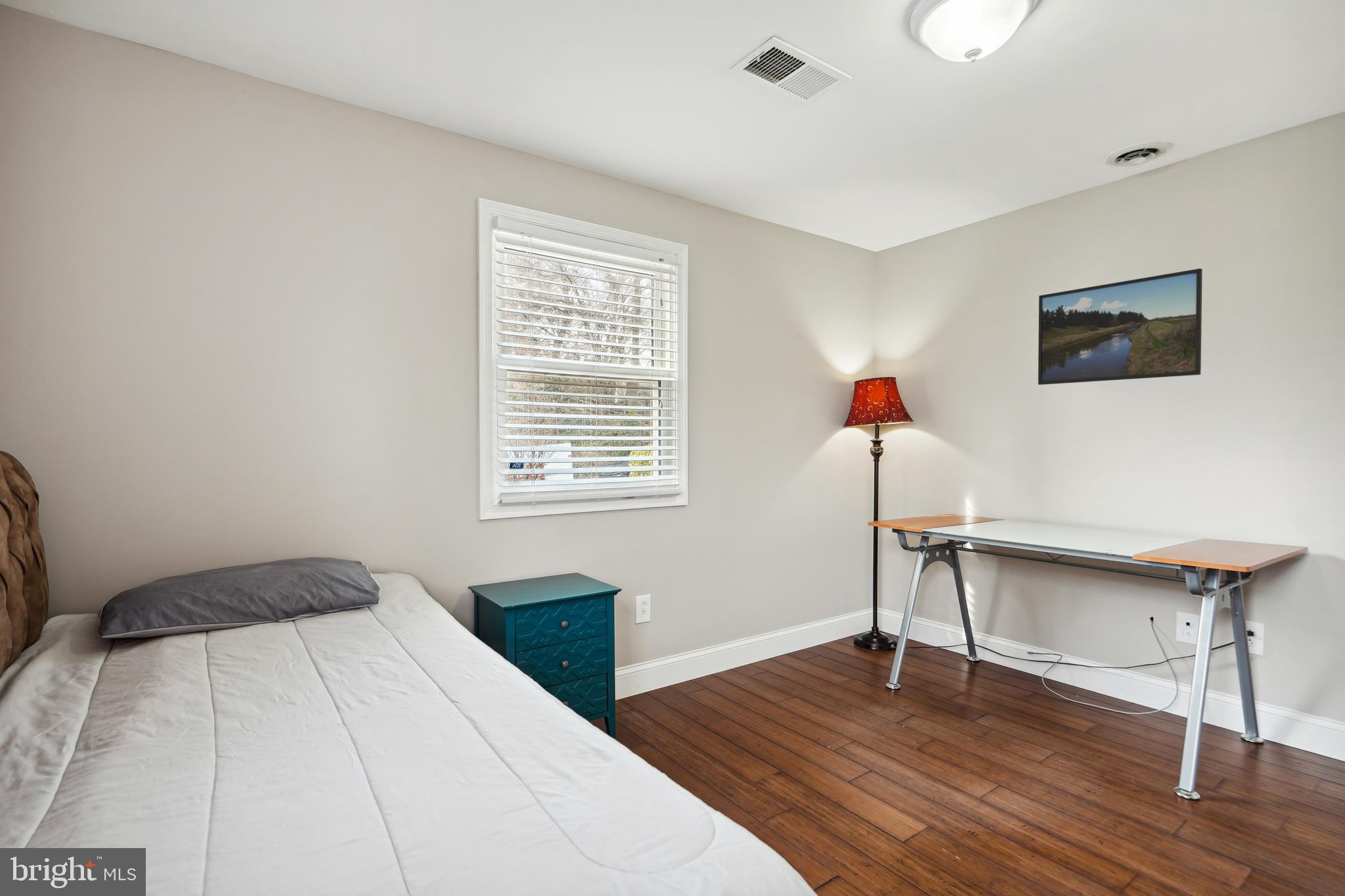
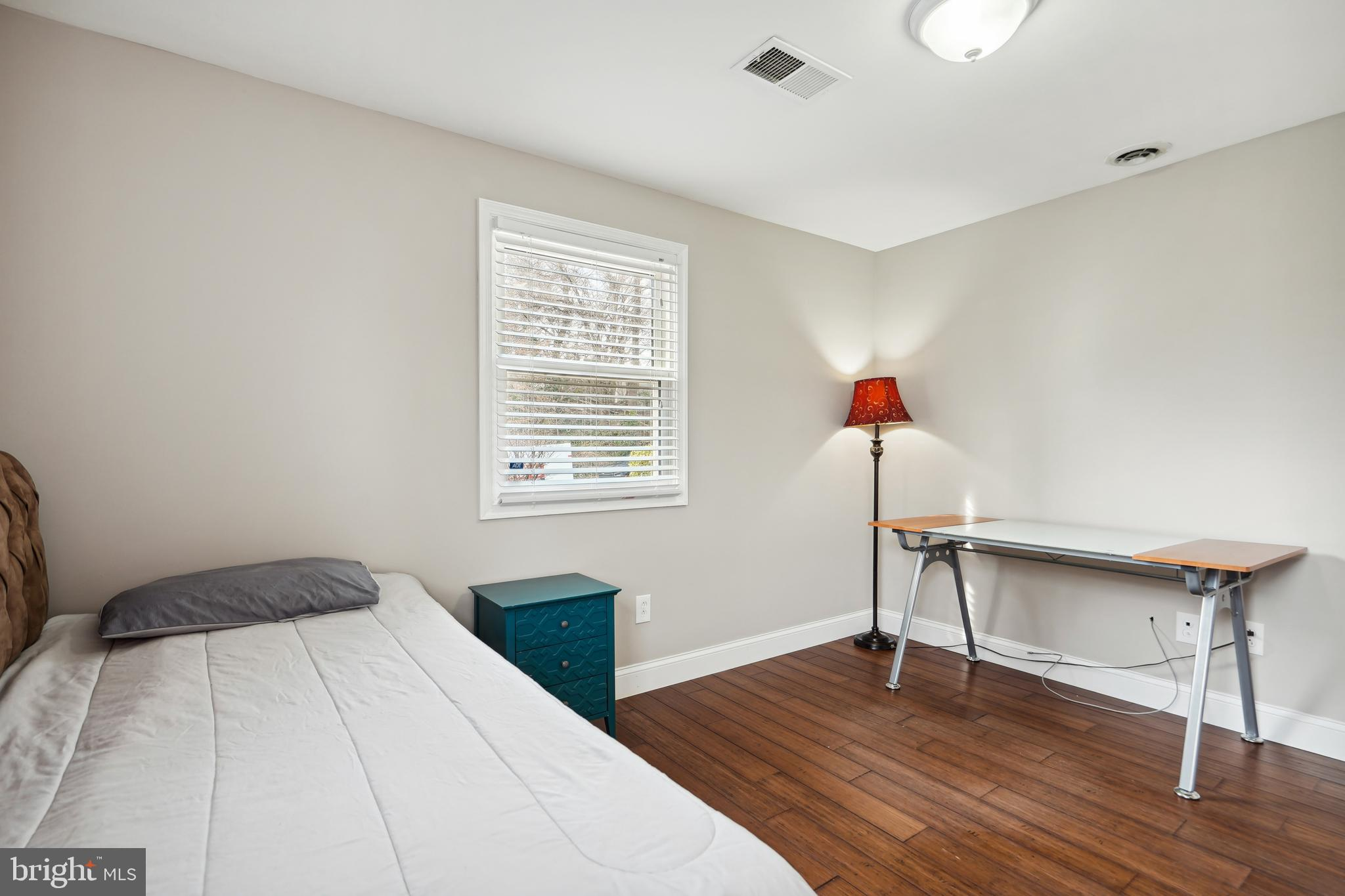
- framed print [1038,268,1203,385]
